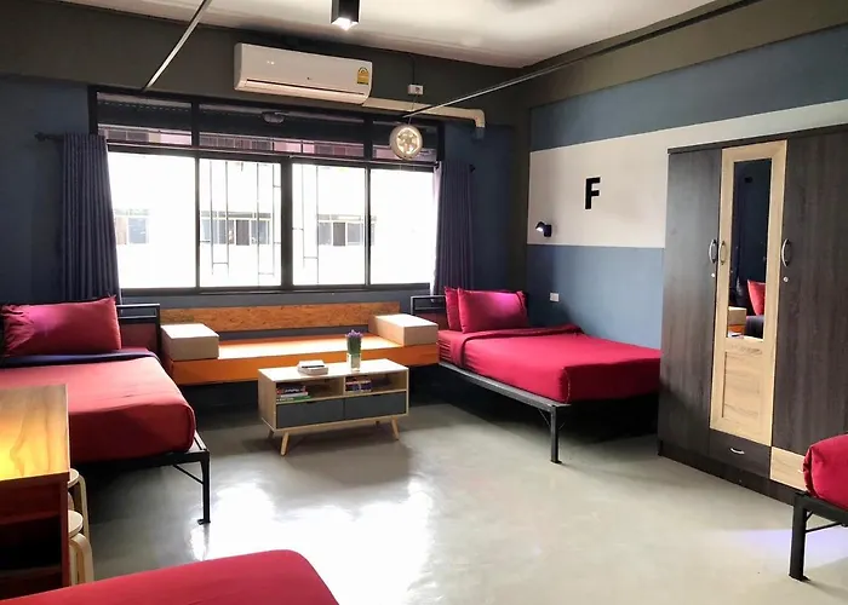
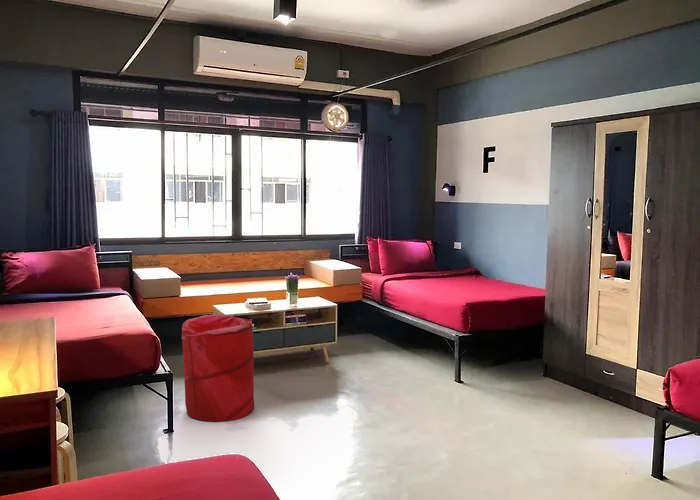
+ laundry hamper [181,313,255,422]
